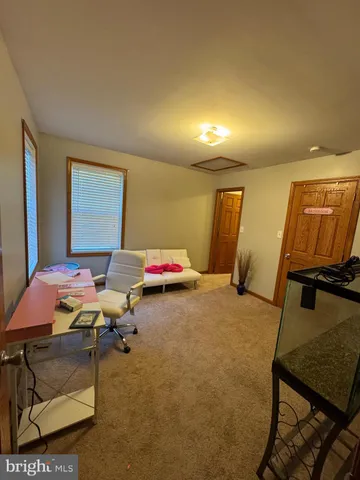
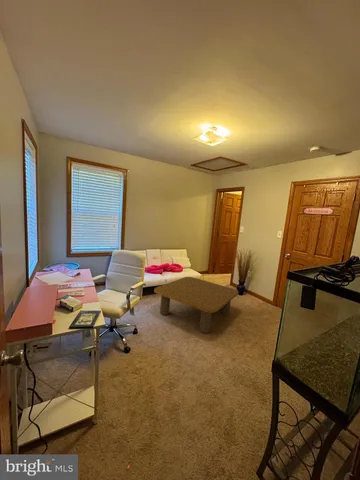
+ coffee table [153,276,239,334]
